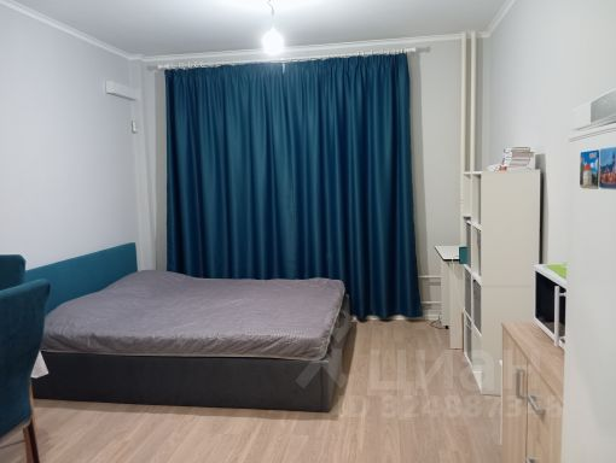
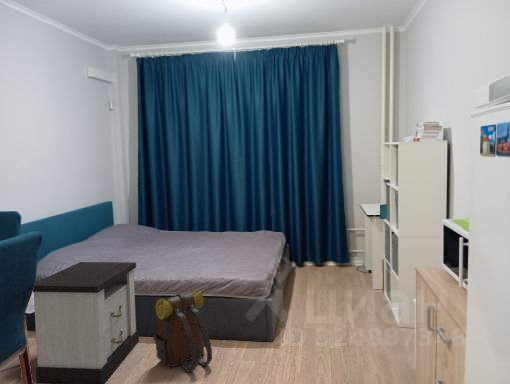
+ backpack [152,288,213,373]
+ nightstand [32,261,140,384]
